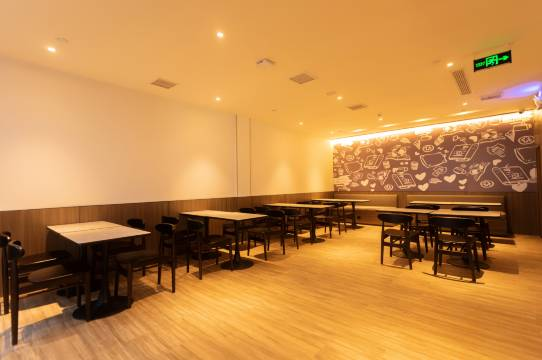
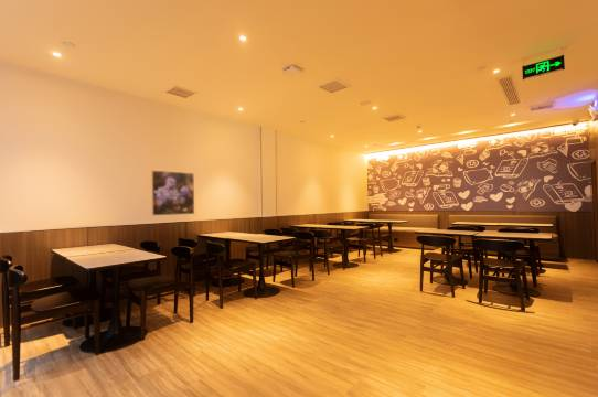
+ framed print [150,170,195,216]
